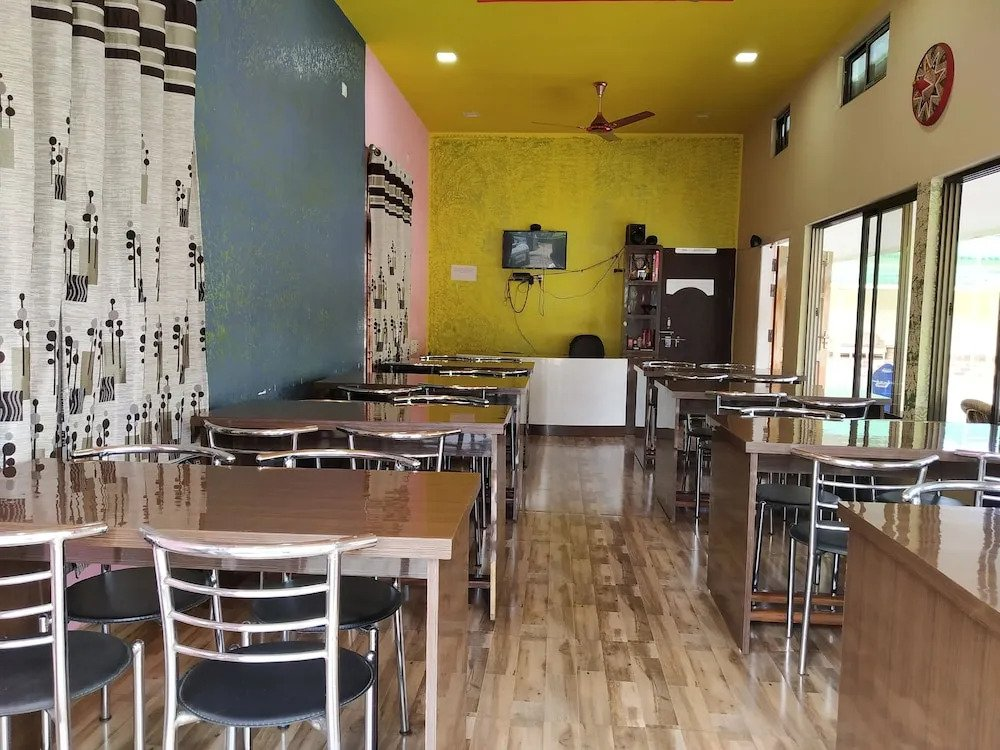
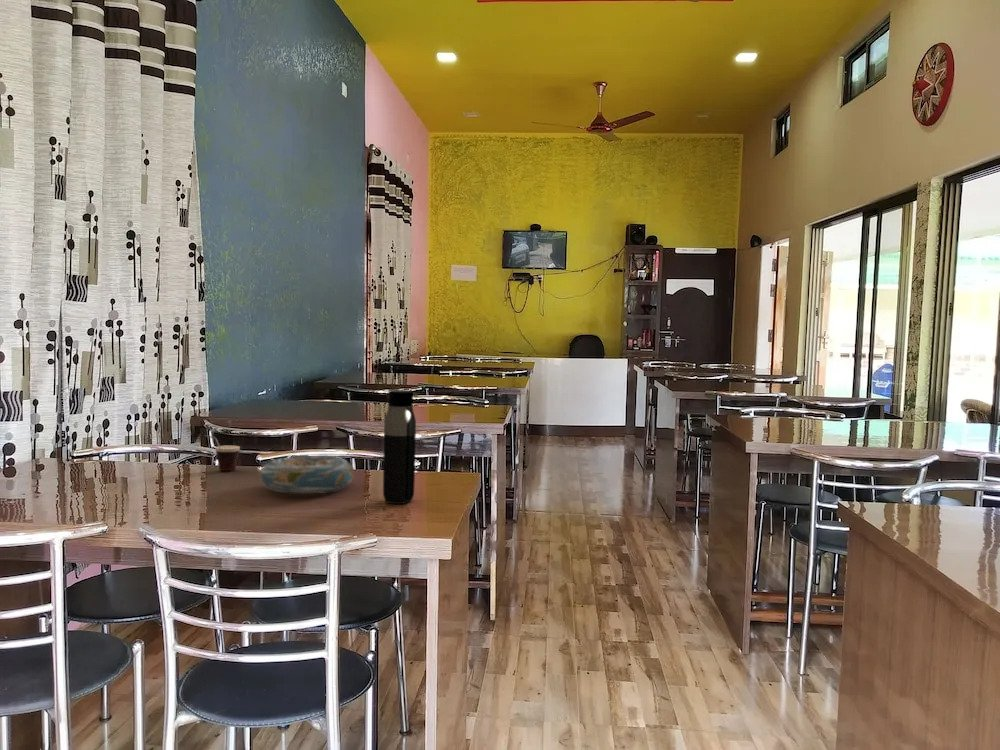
+ decorative bowl [258,454,355,495]
+ cup [203,434,241,472]
+ water bottle [382,389,417,505]
